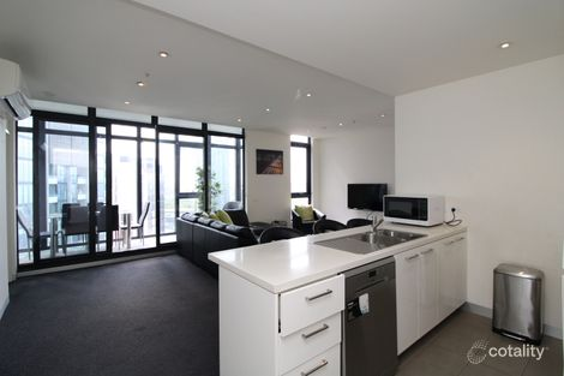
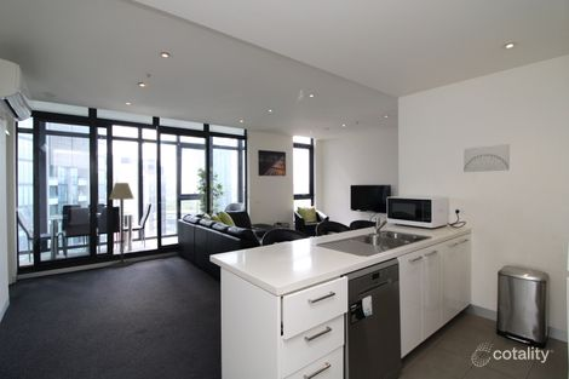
+ wall art [462,143,511,173]
+ floor lamp [108,182,136,269]
